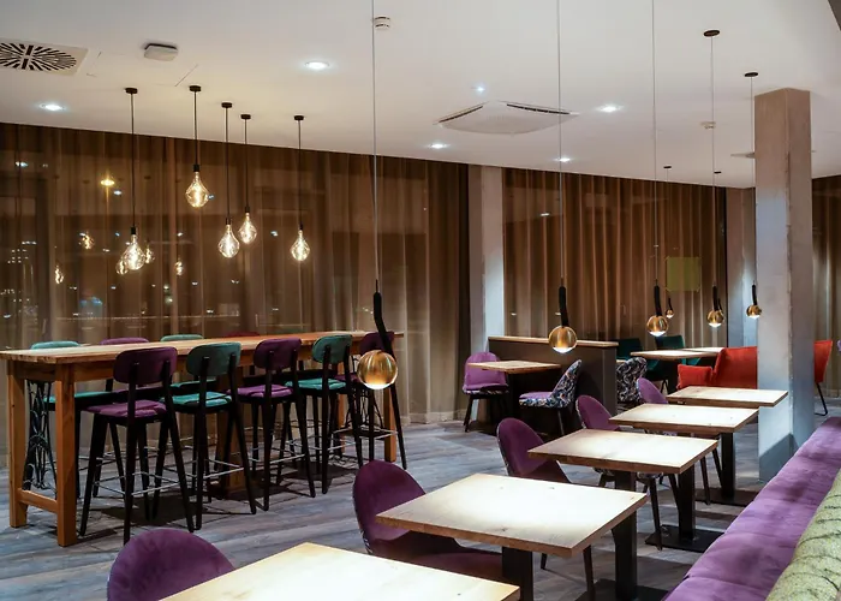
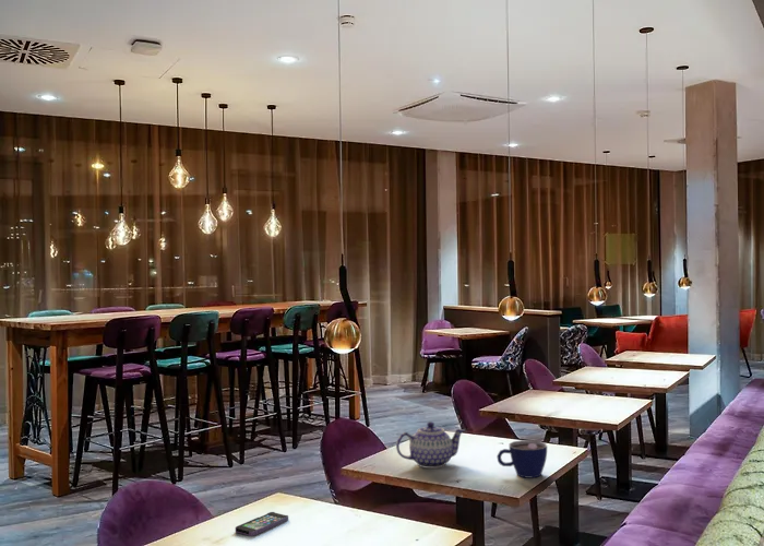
+ smartphone [235,511,289,537]
+ cup [496,439,548,479]
+ teapot [395,420,466,470]
